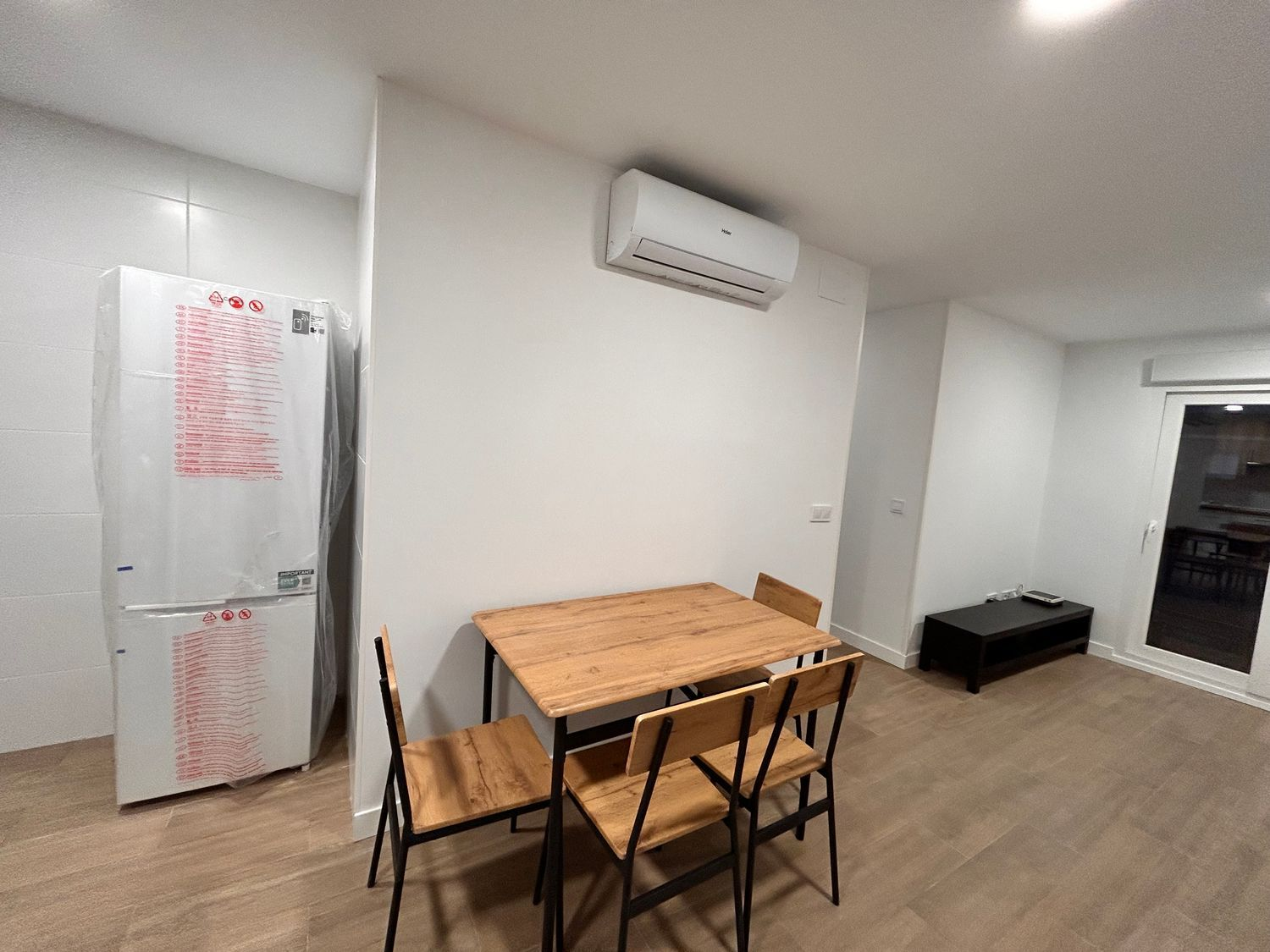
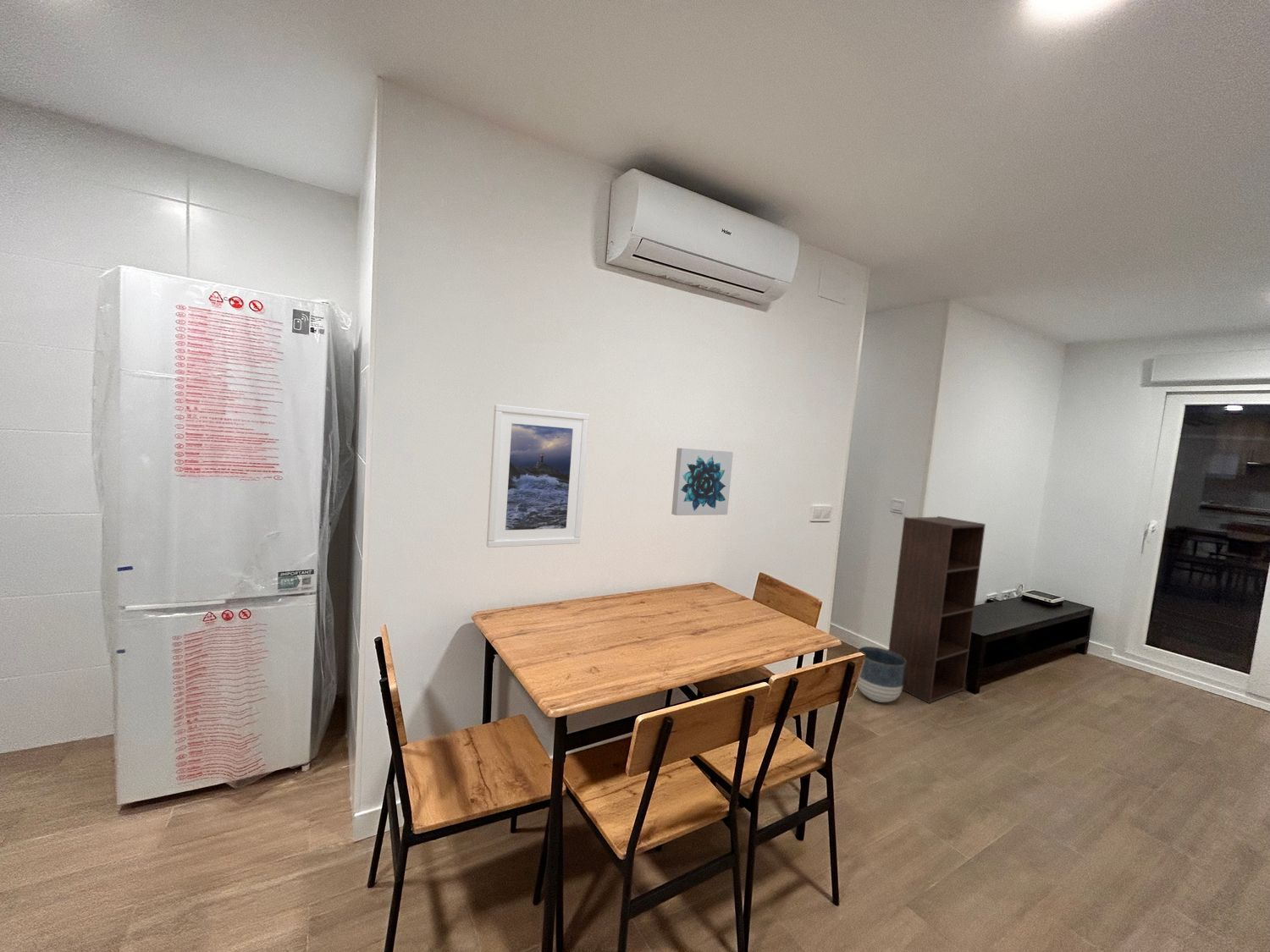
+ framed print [486,404,590,548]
+ planter [857,646,906,703]
+ shelf [887,515,986,704]
+ wall art [671,447,734,516]
